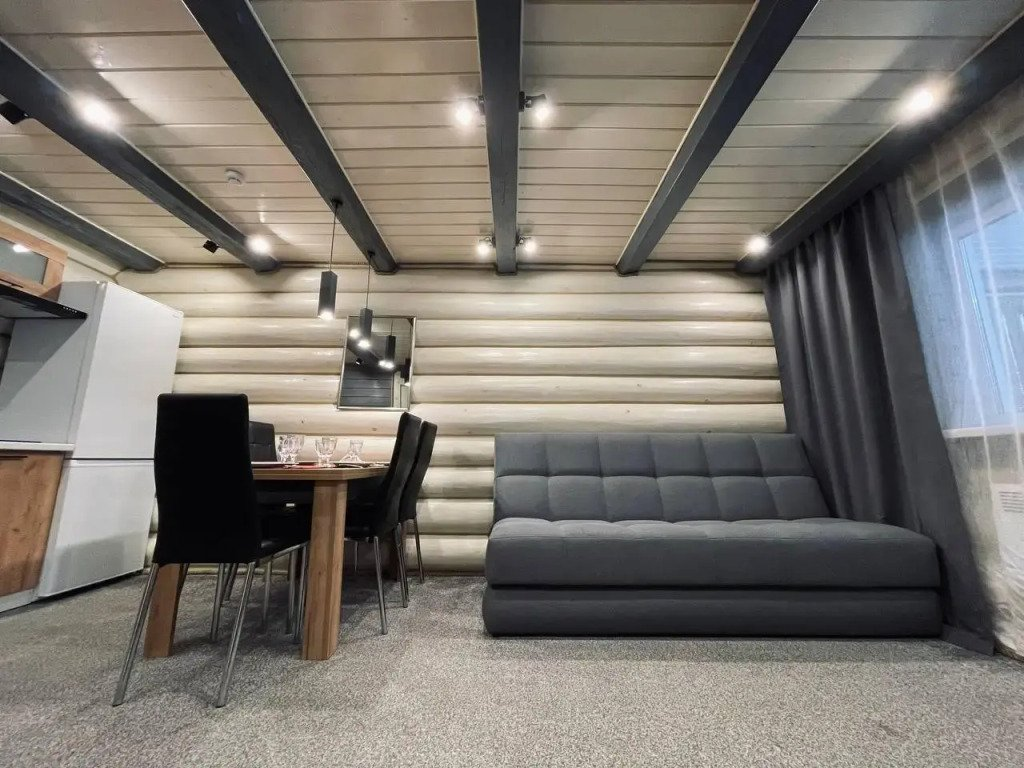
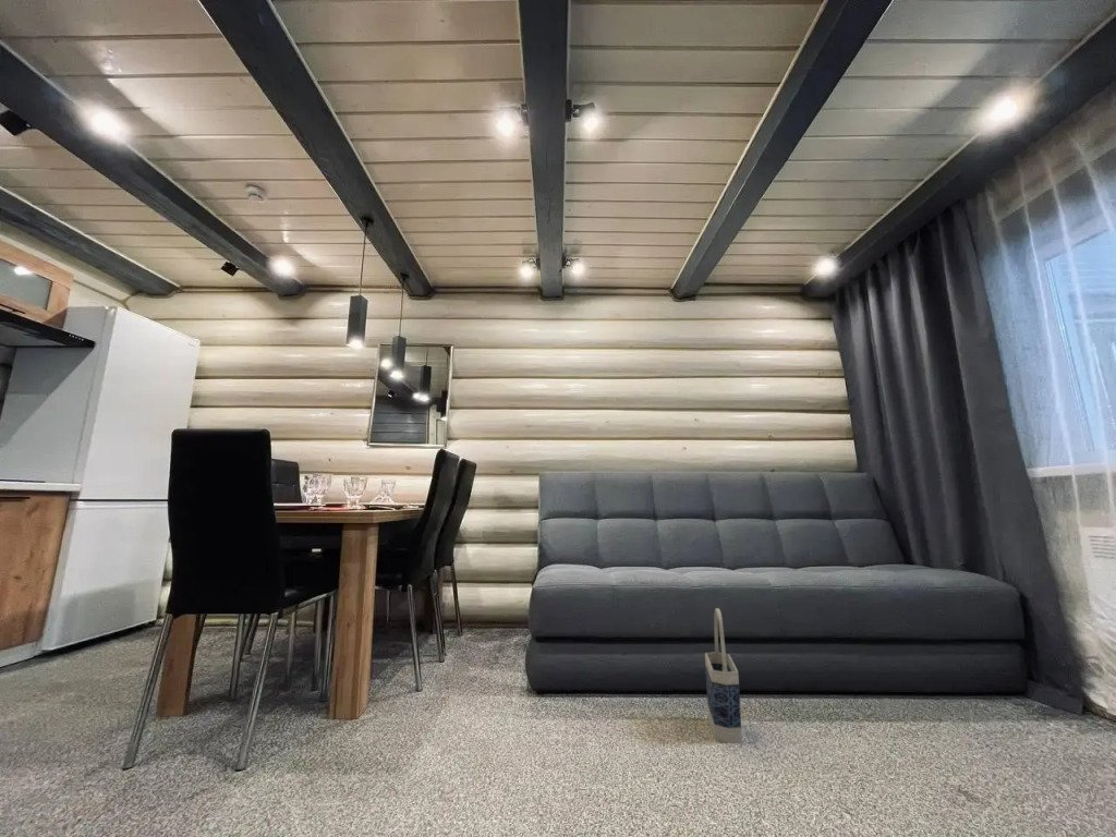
+ bag [704,607,743,744]
